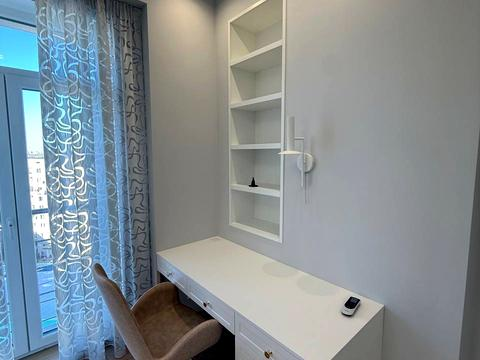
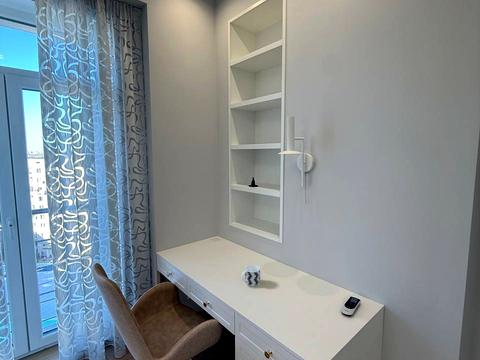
+ cup [240,264,261,287]
